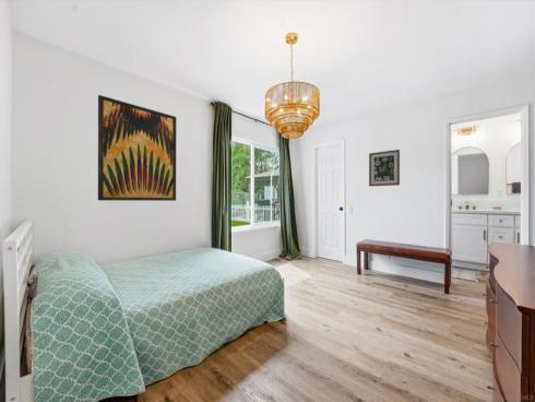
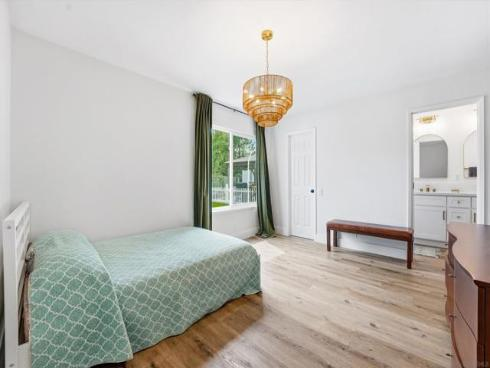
- wall art [97,94,177,202]
- wall art [368,149,401,188]
